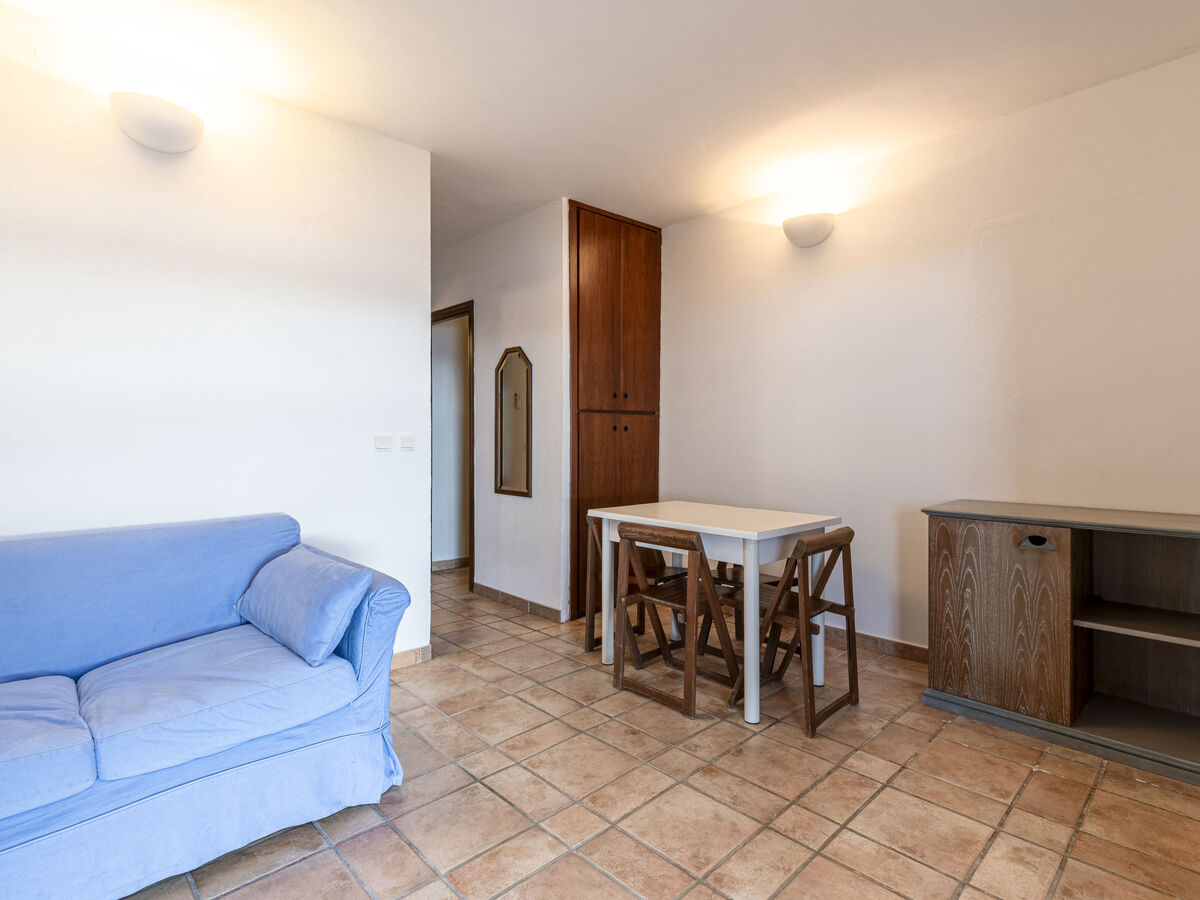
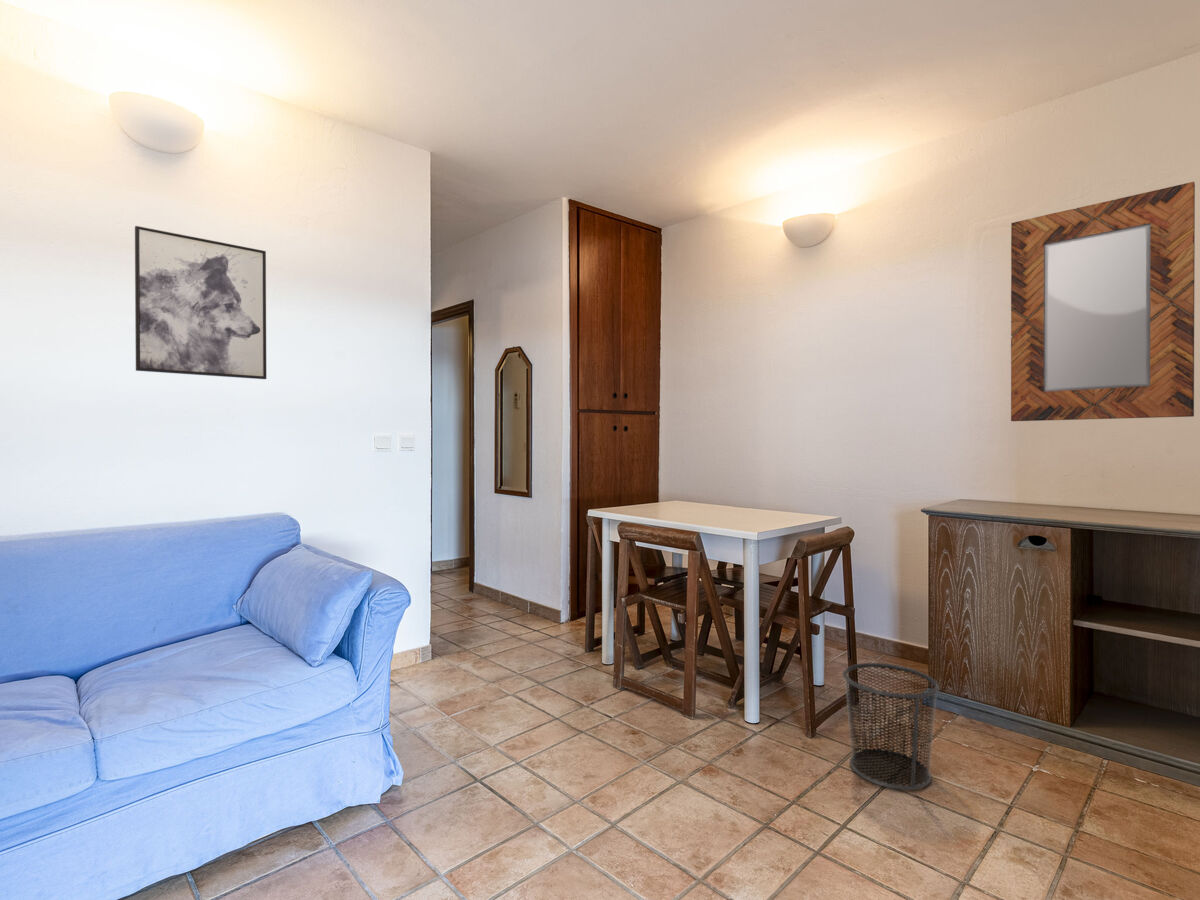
+ home mirror [1010,181,1196,422]
+ wall art [134,225,267,380]
+ waste bin [842,662,940,791]
